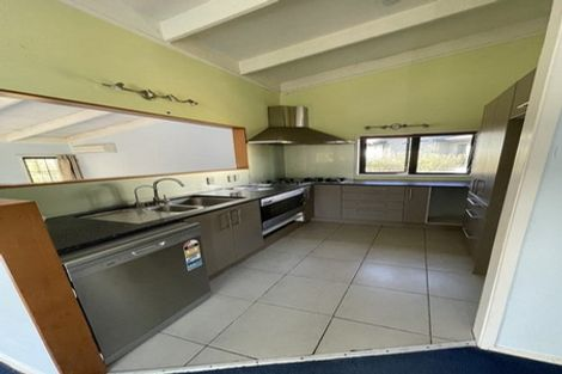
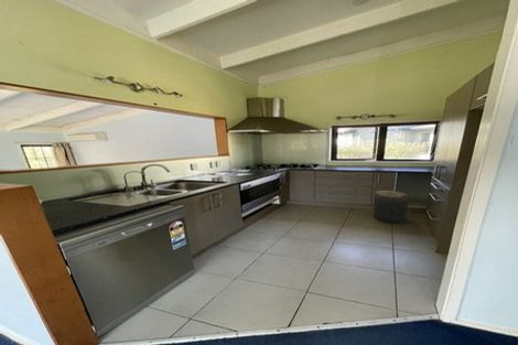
+ stool [373,190,409,225]
